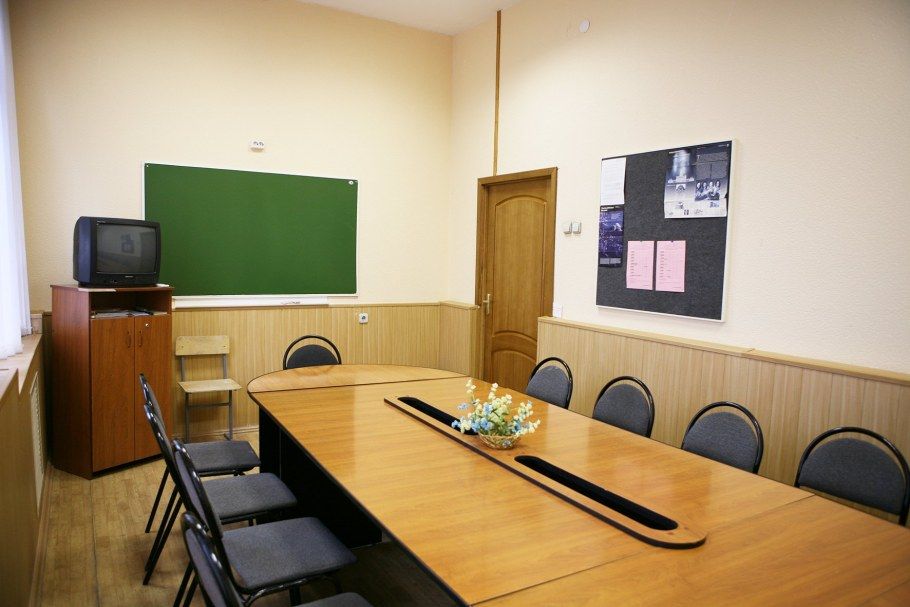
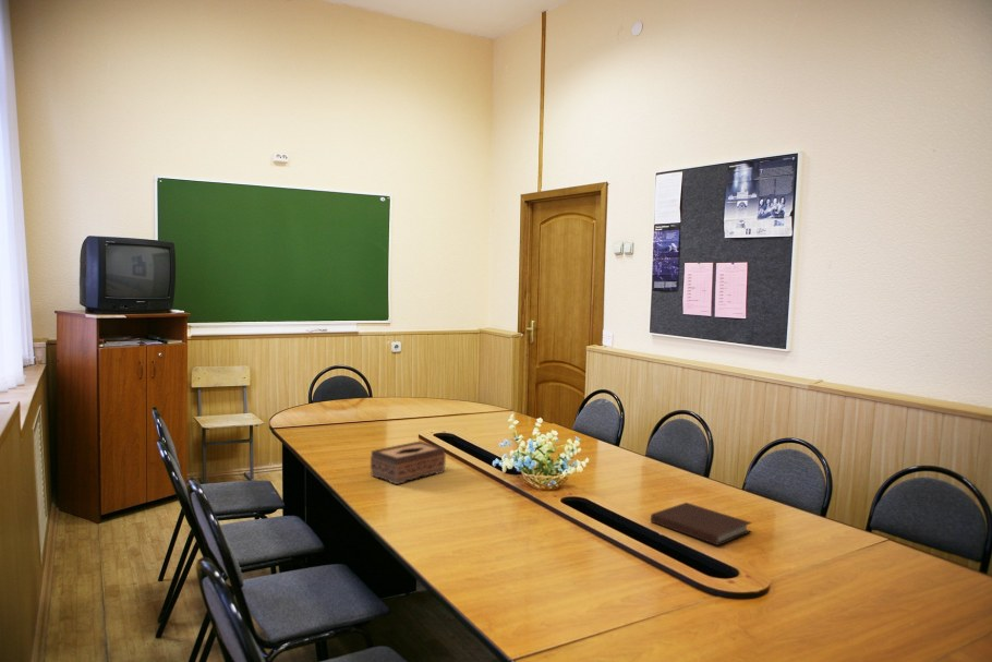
+ tissue box [370,441,447,485]
+ notebook [650,502,753,546]
